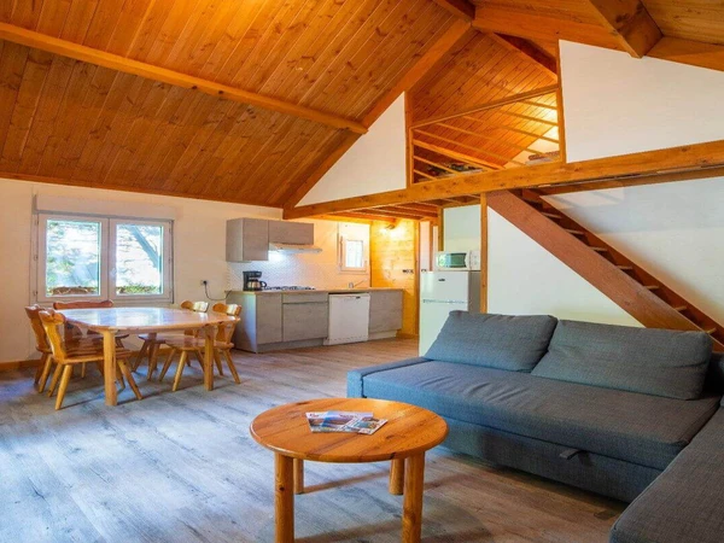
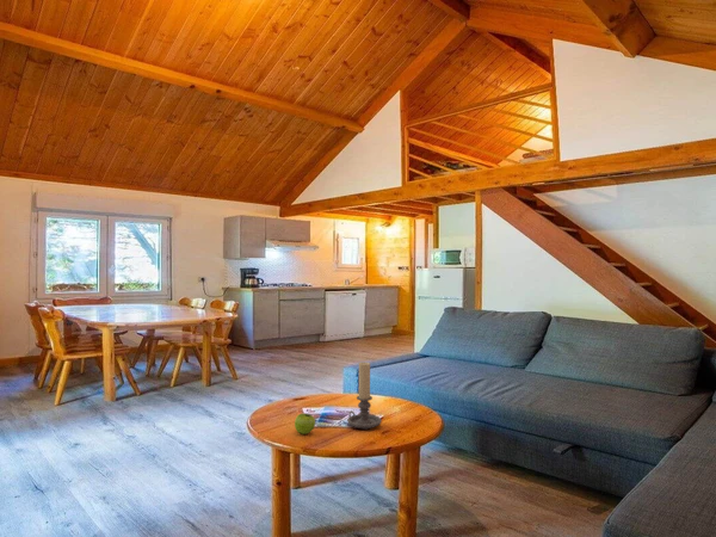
+ fruit [294,412,316,436]
+ candle holder [346,360,383,430]
